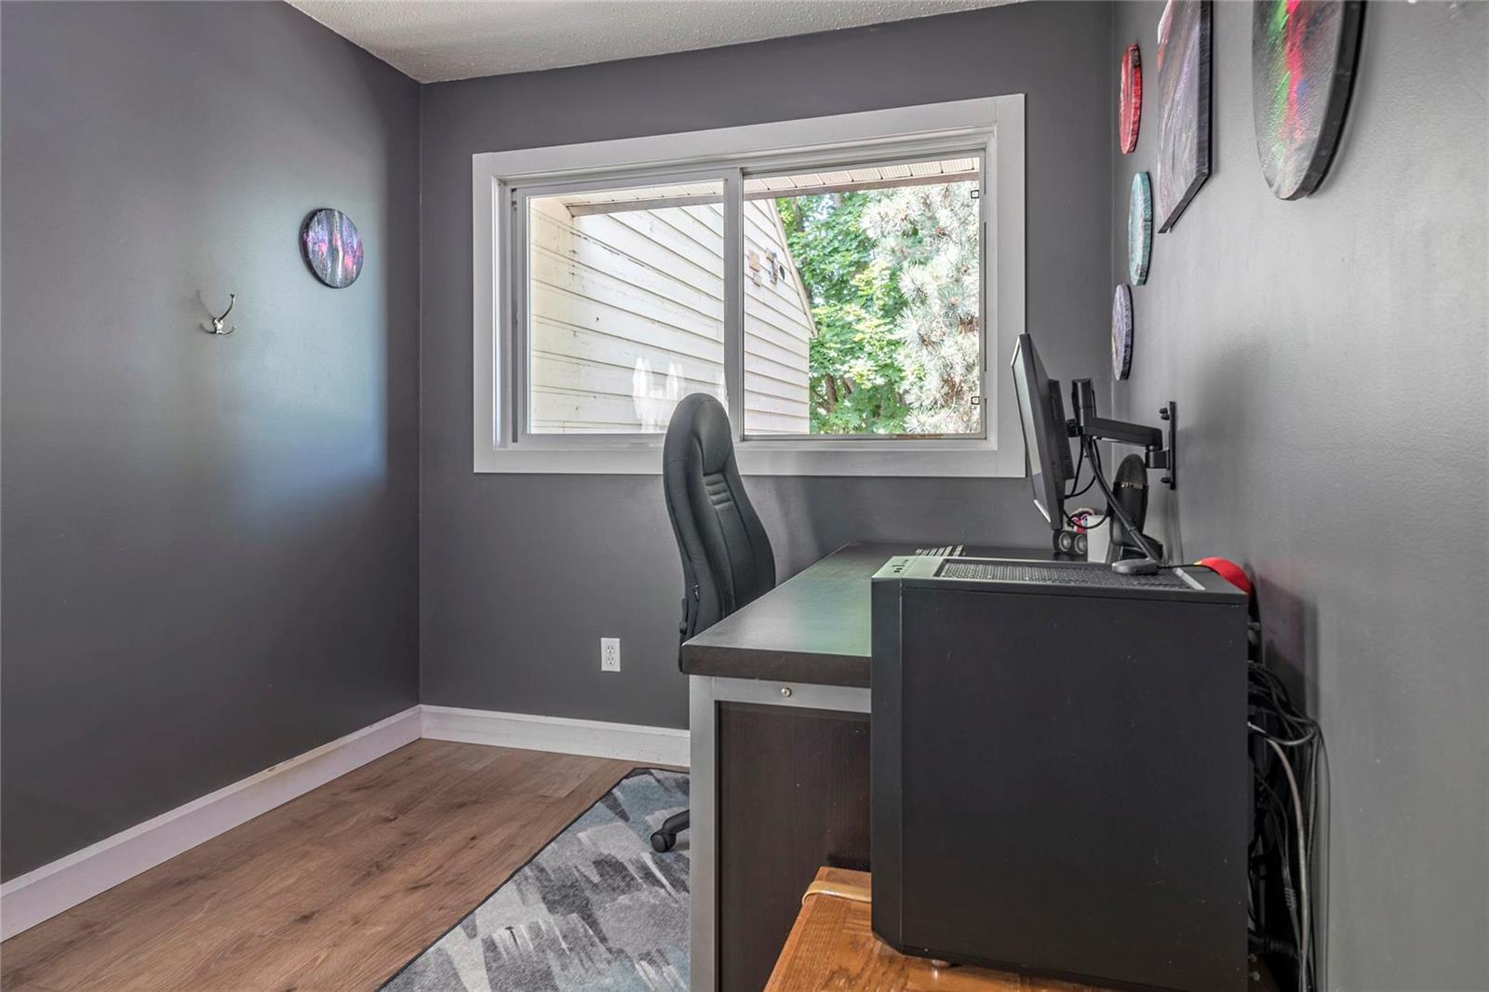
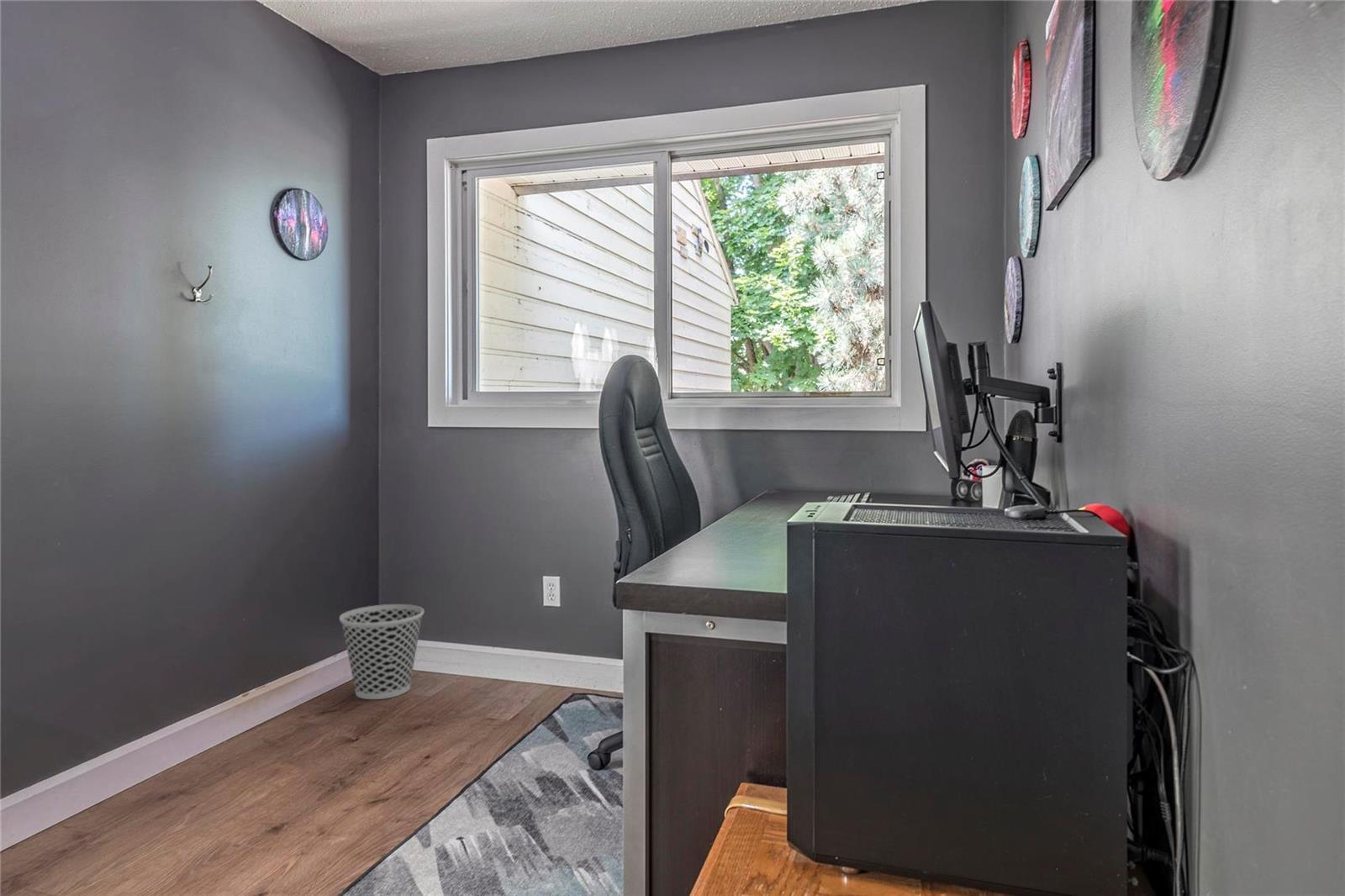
+ wastebasket [339,603,425,700]
